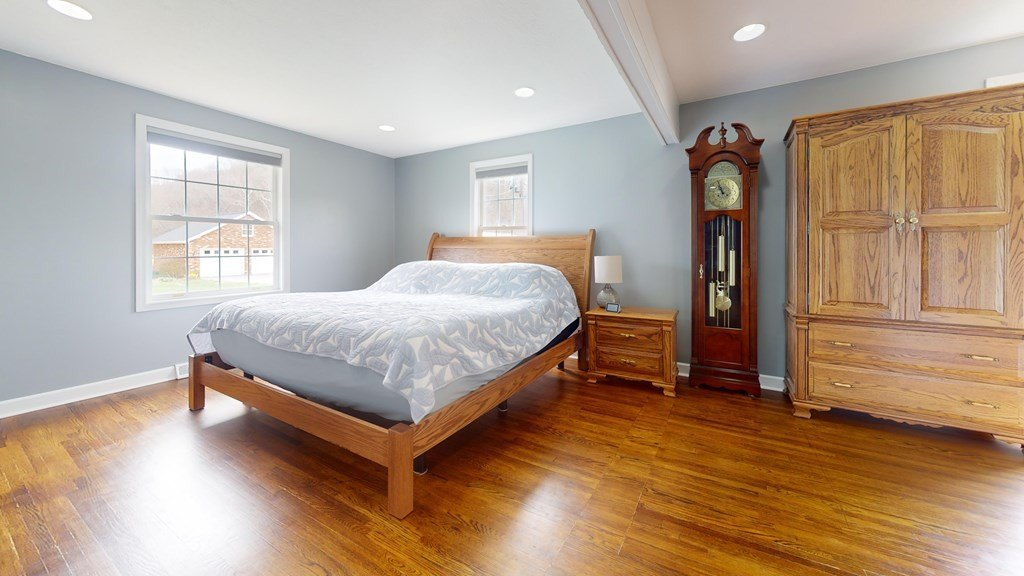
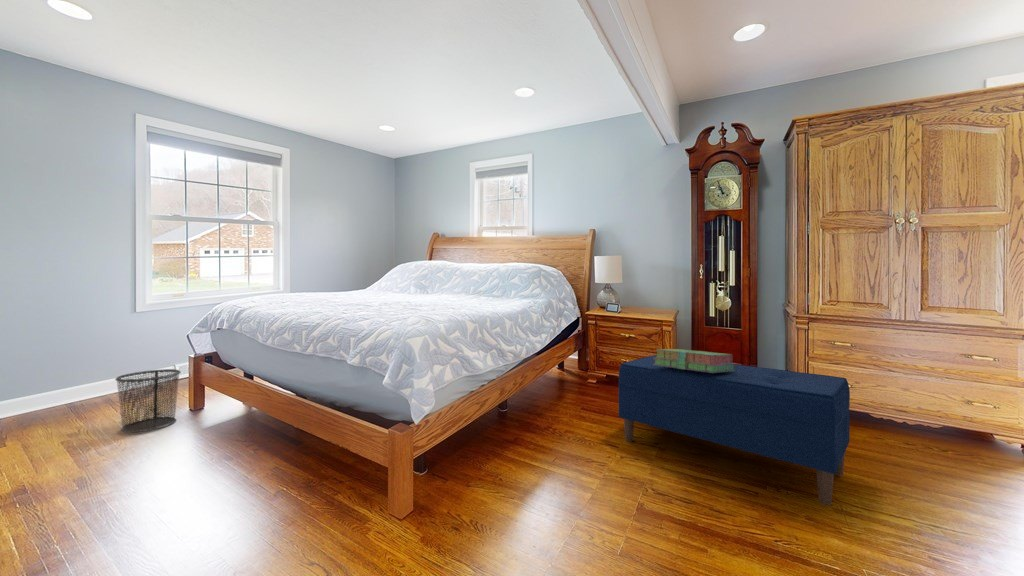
+ bench [617,354,851,507]
+ waste bin [114,368,182,434]
+ stack of books [653,348,735,373]
